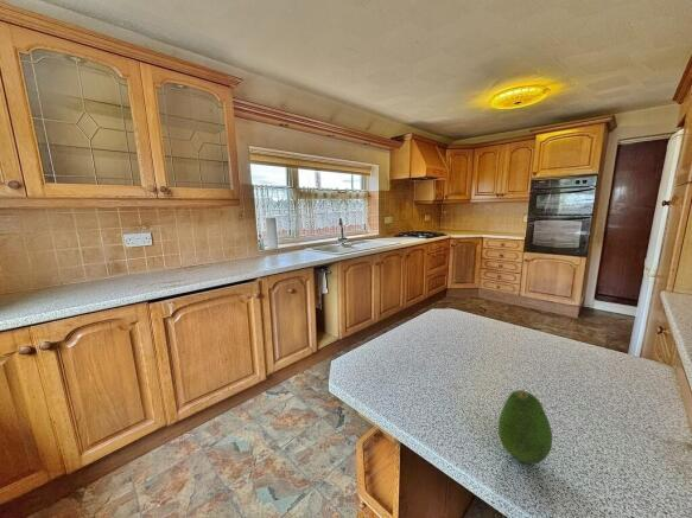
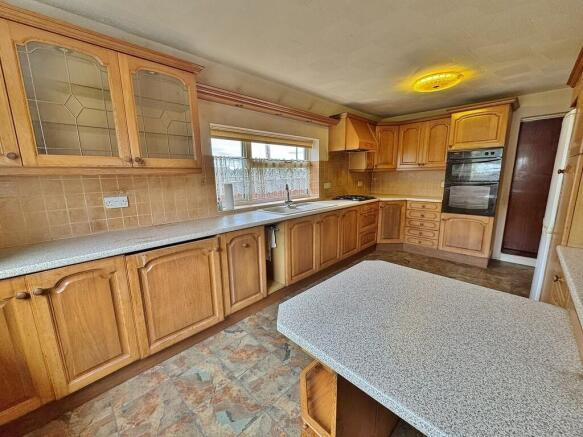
- fruit [497,389,553,465]
